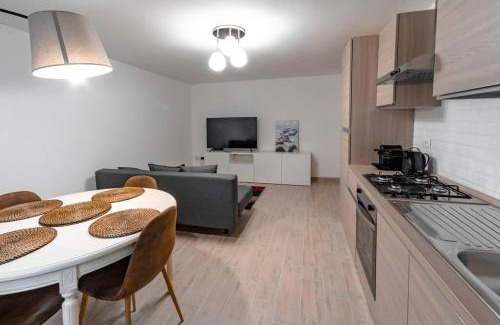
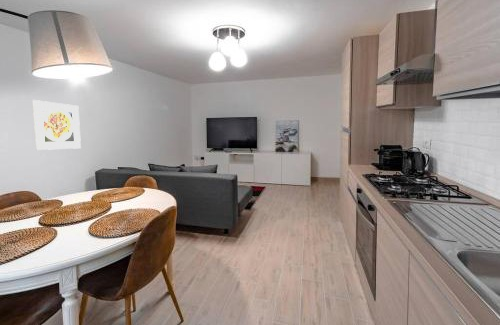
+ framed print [32,99,82,151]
